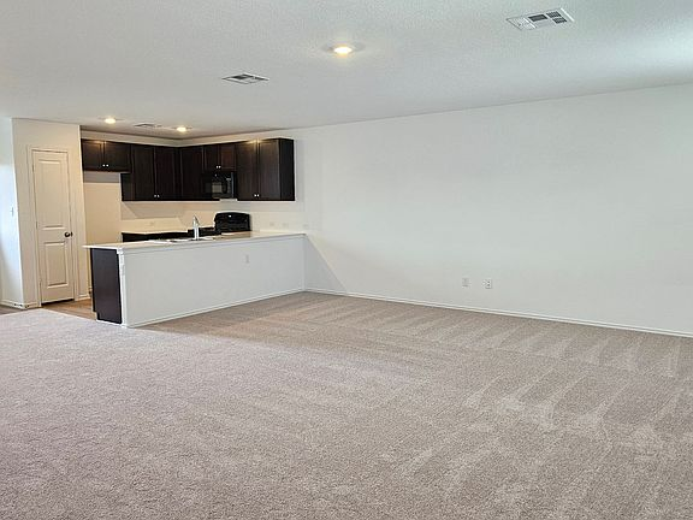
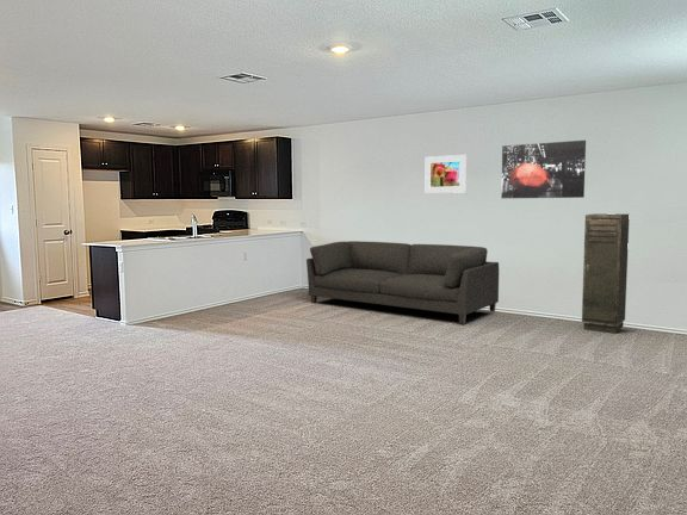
+ storage cabinet [581,212,630,335]
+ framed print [425,154,468,194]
+ wall art [500,139,587,199]
+ sofa [305,240,500,325]
